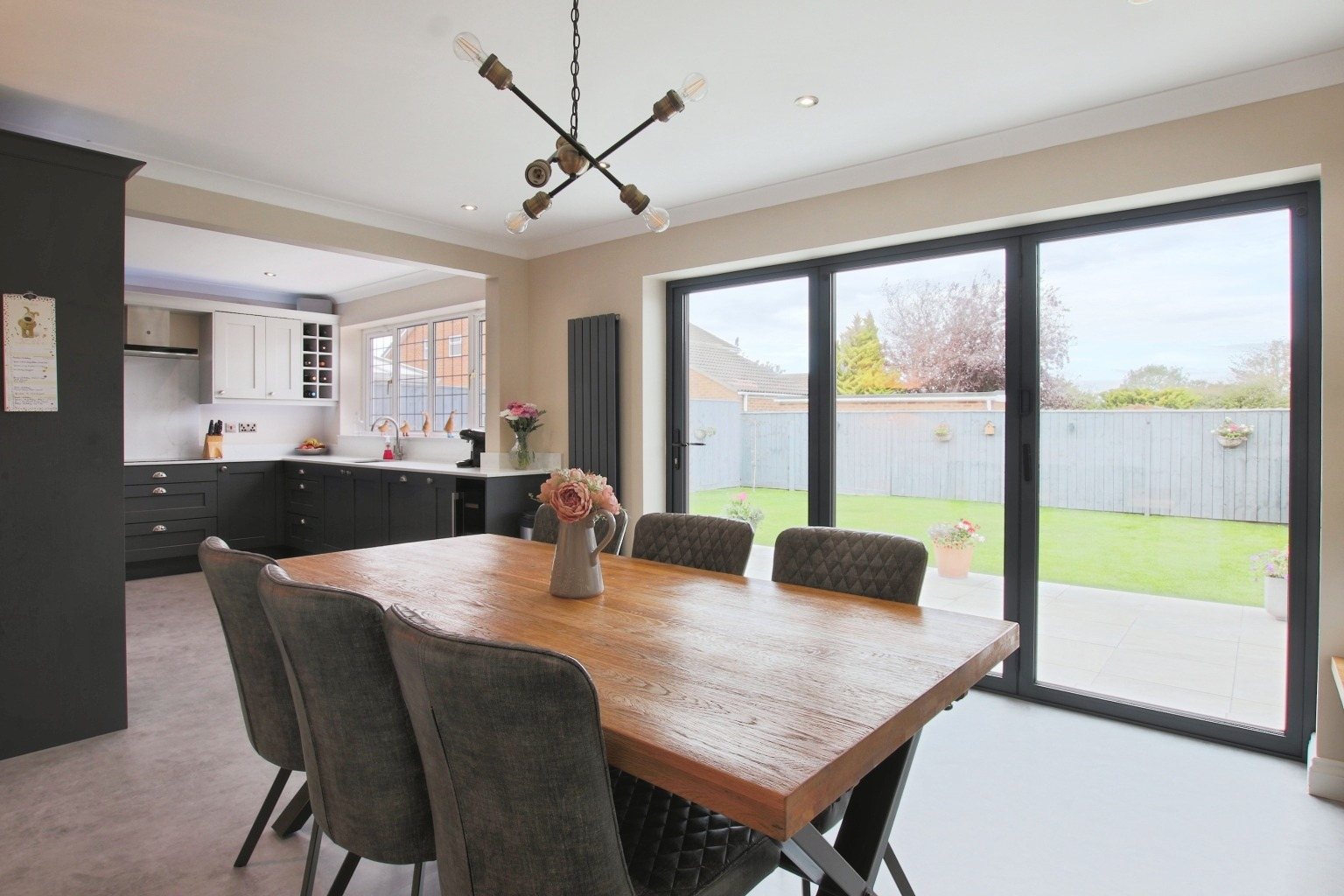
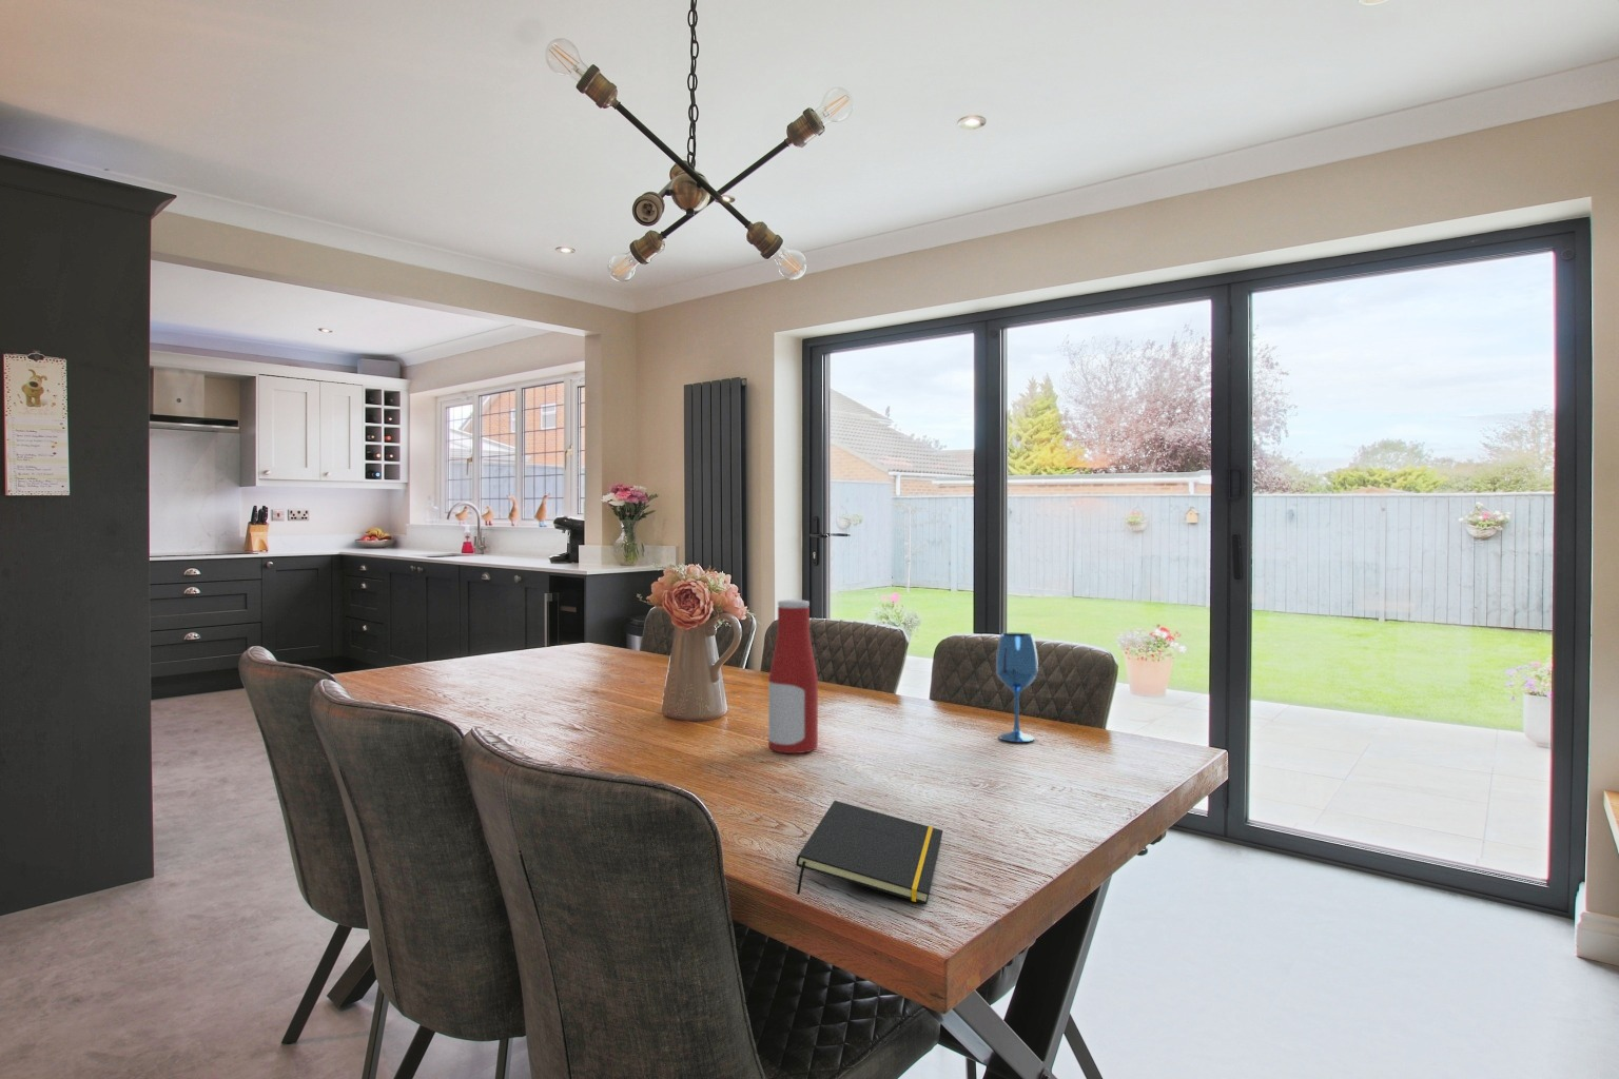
+ wineglass [995,632,1040,743]
+ notepad [795,800,943,906]
+ bottle [767,599,819,755]
